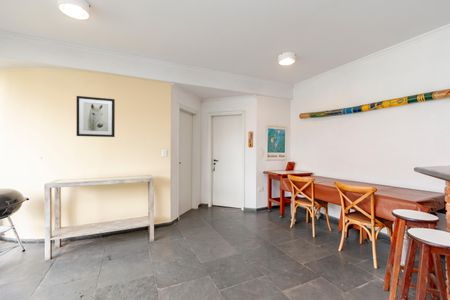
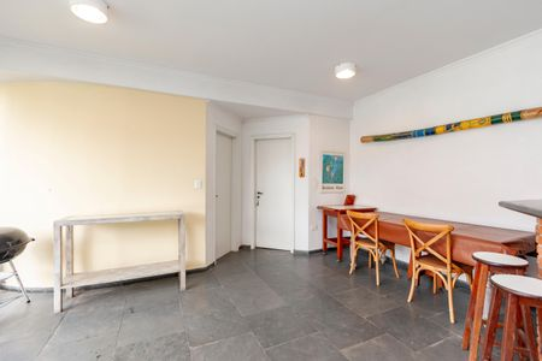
- wall art [76,95,116,138]
